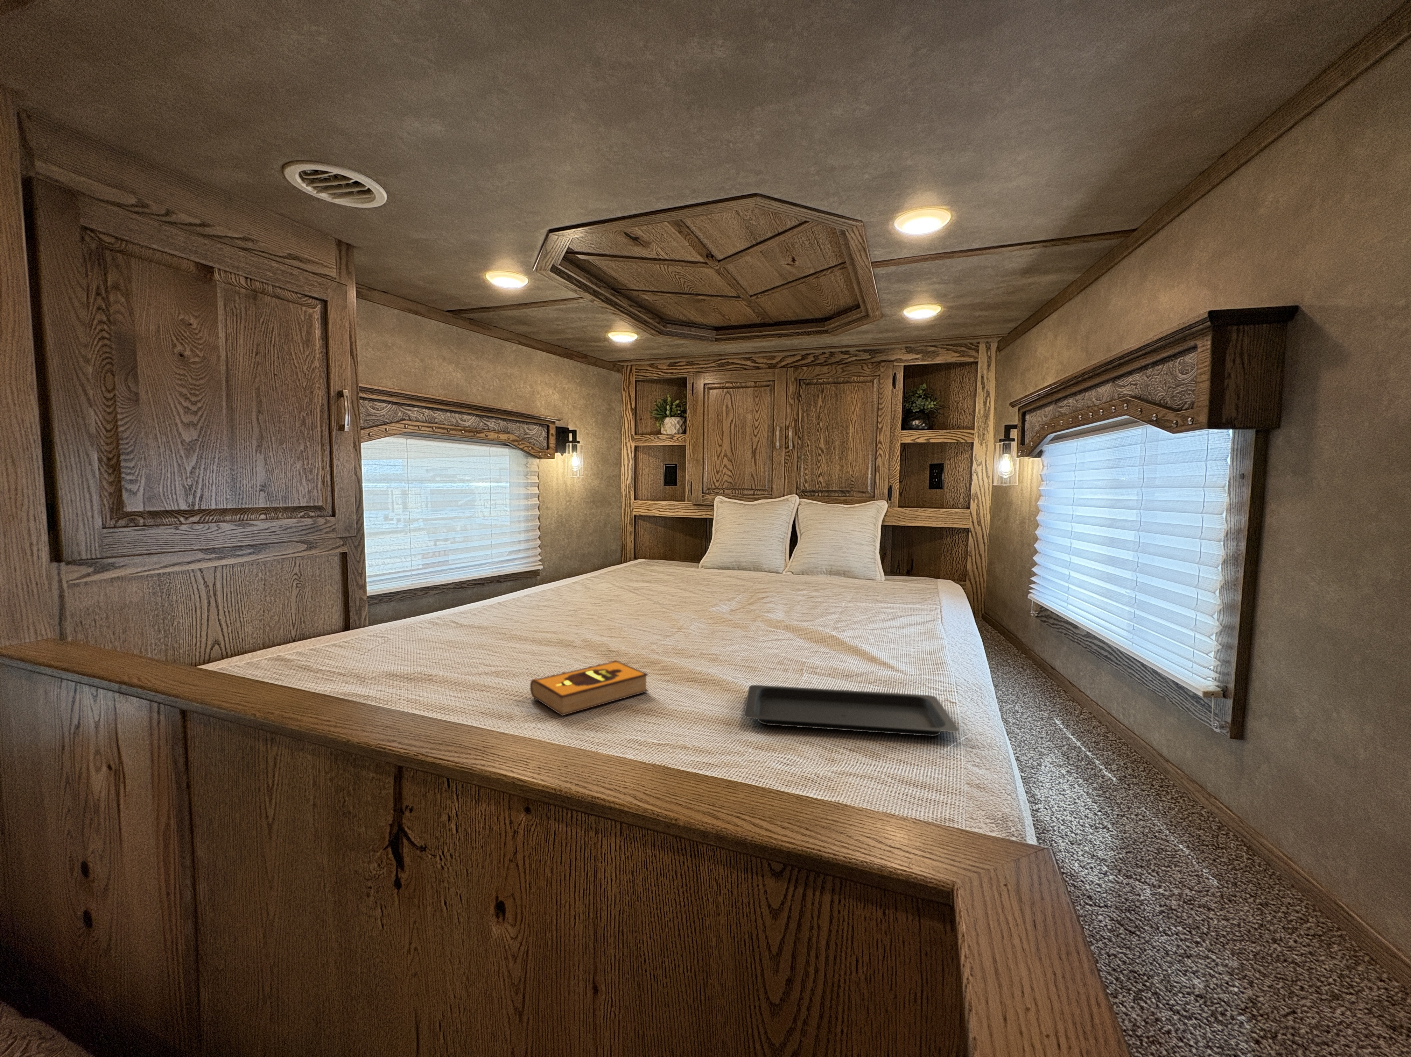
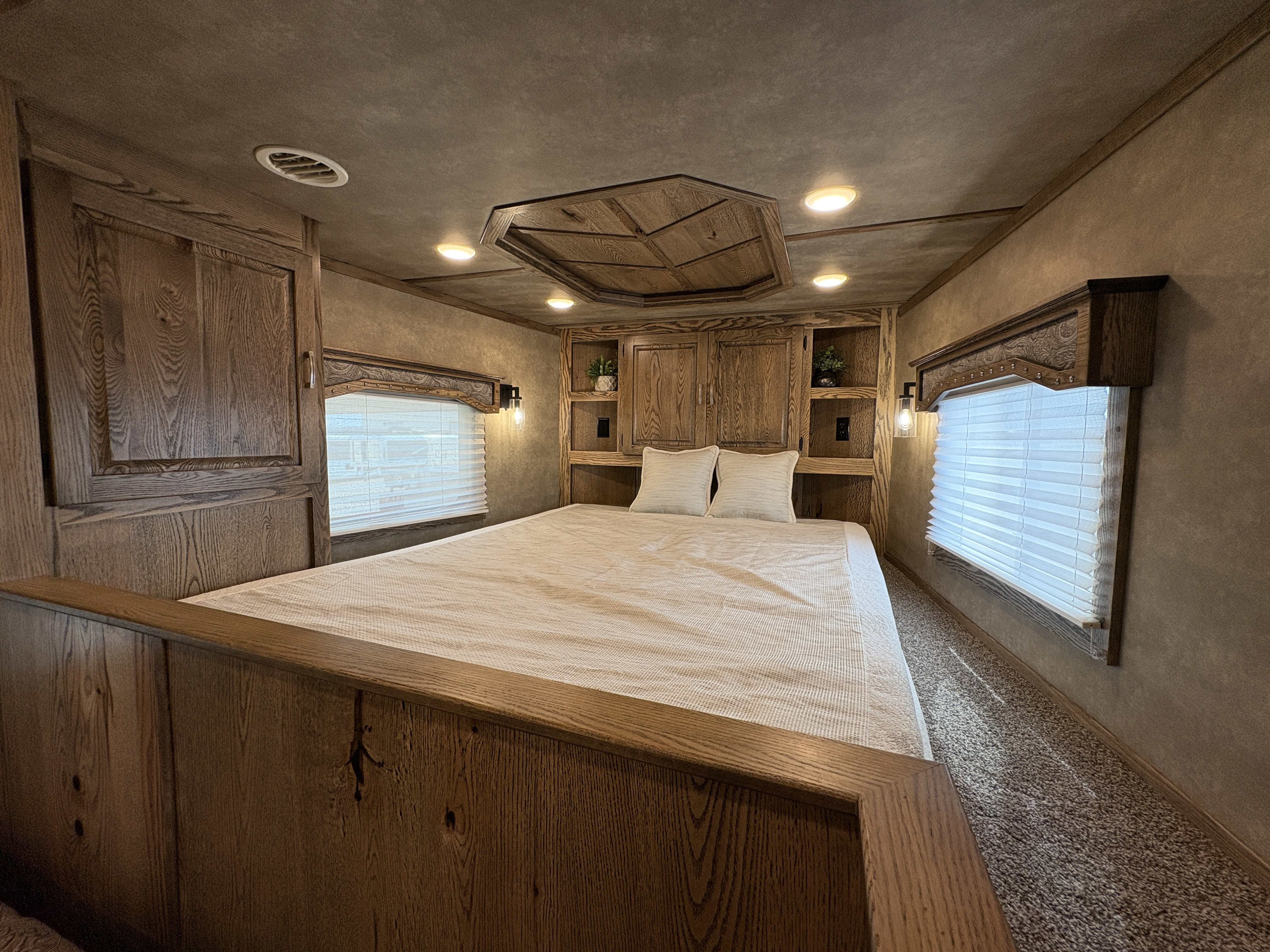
- hardback book [530,660,649,716]
- serving tray [743,684,960,736]
